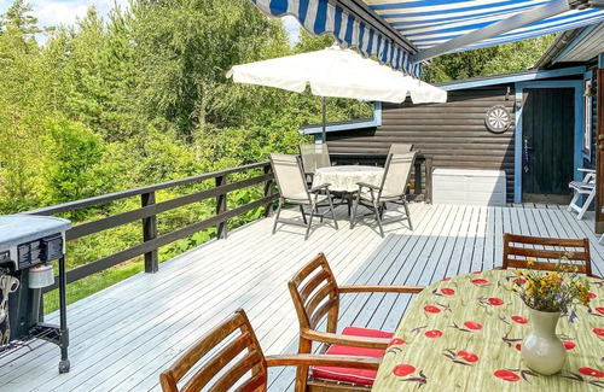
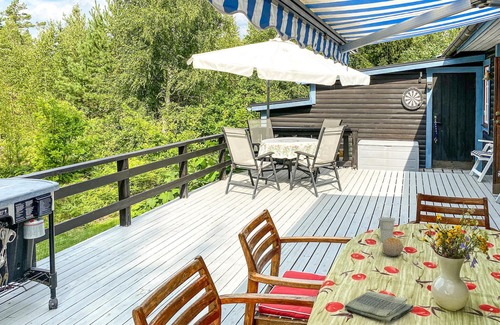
+ dish towel [344,290,415,324]
+ fruit [381,237,404,257]
+ cup [378,216,396,243]
